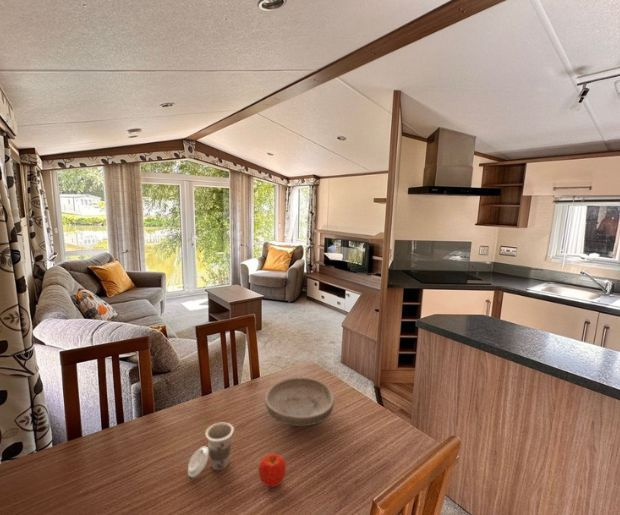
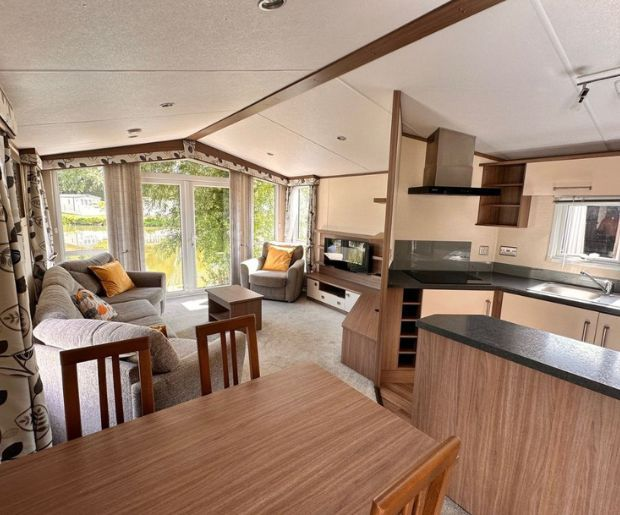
- cup [187,422,235,479]
- bowl [264,376,335,427]
- fruit [258,453,287,488]
